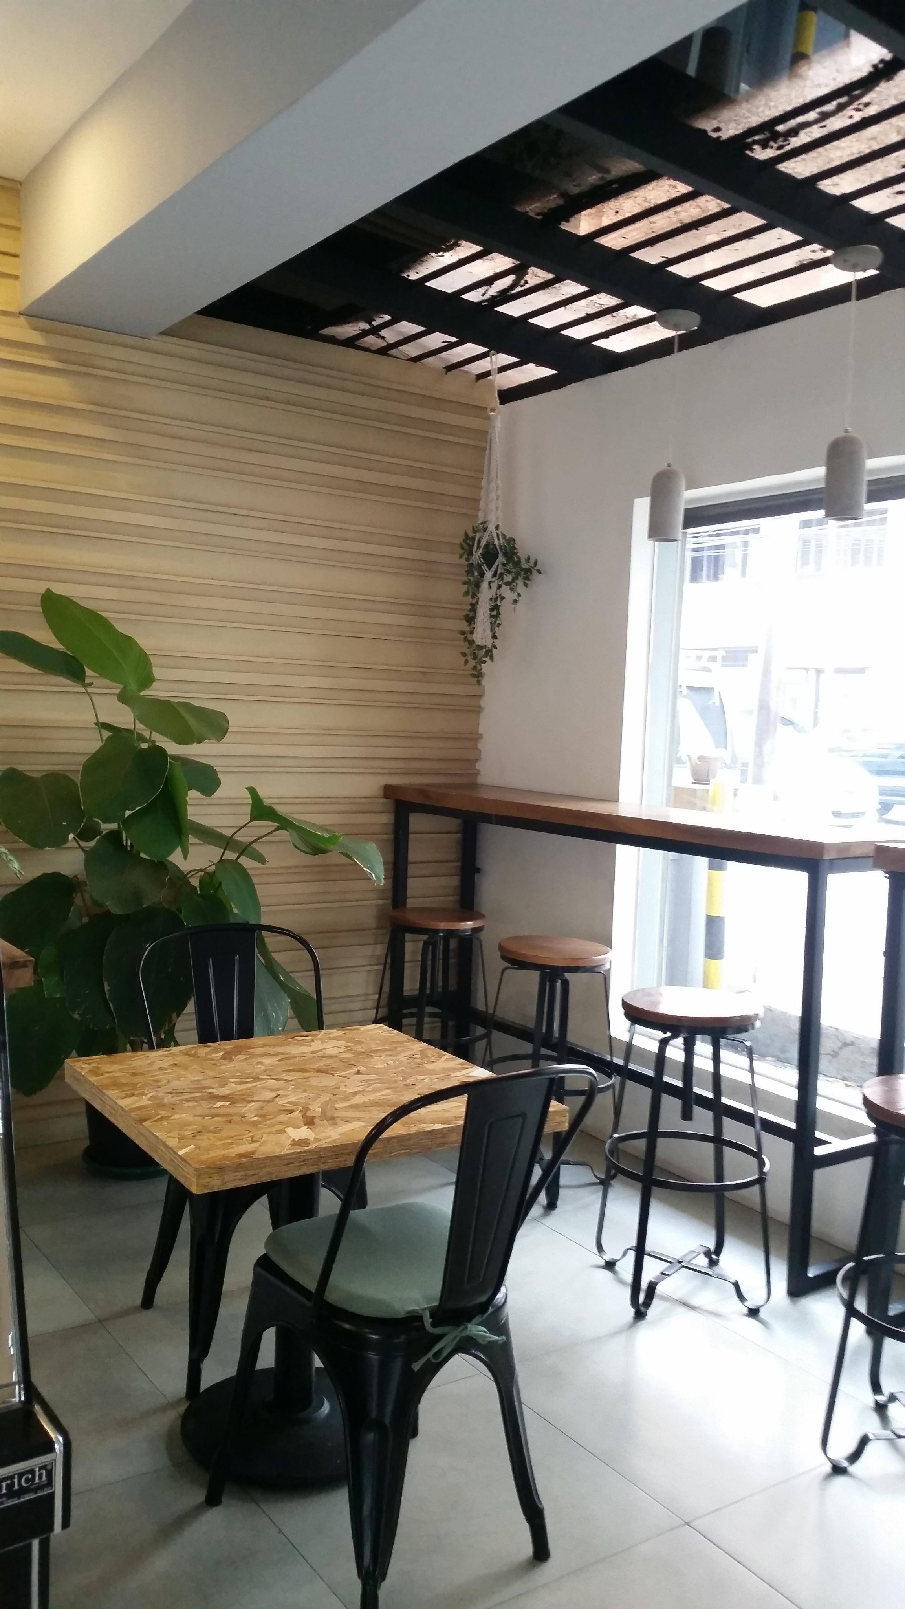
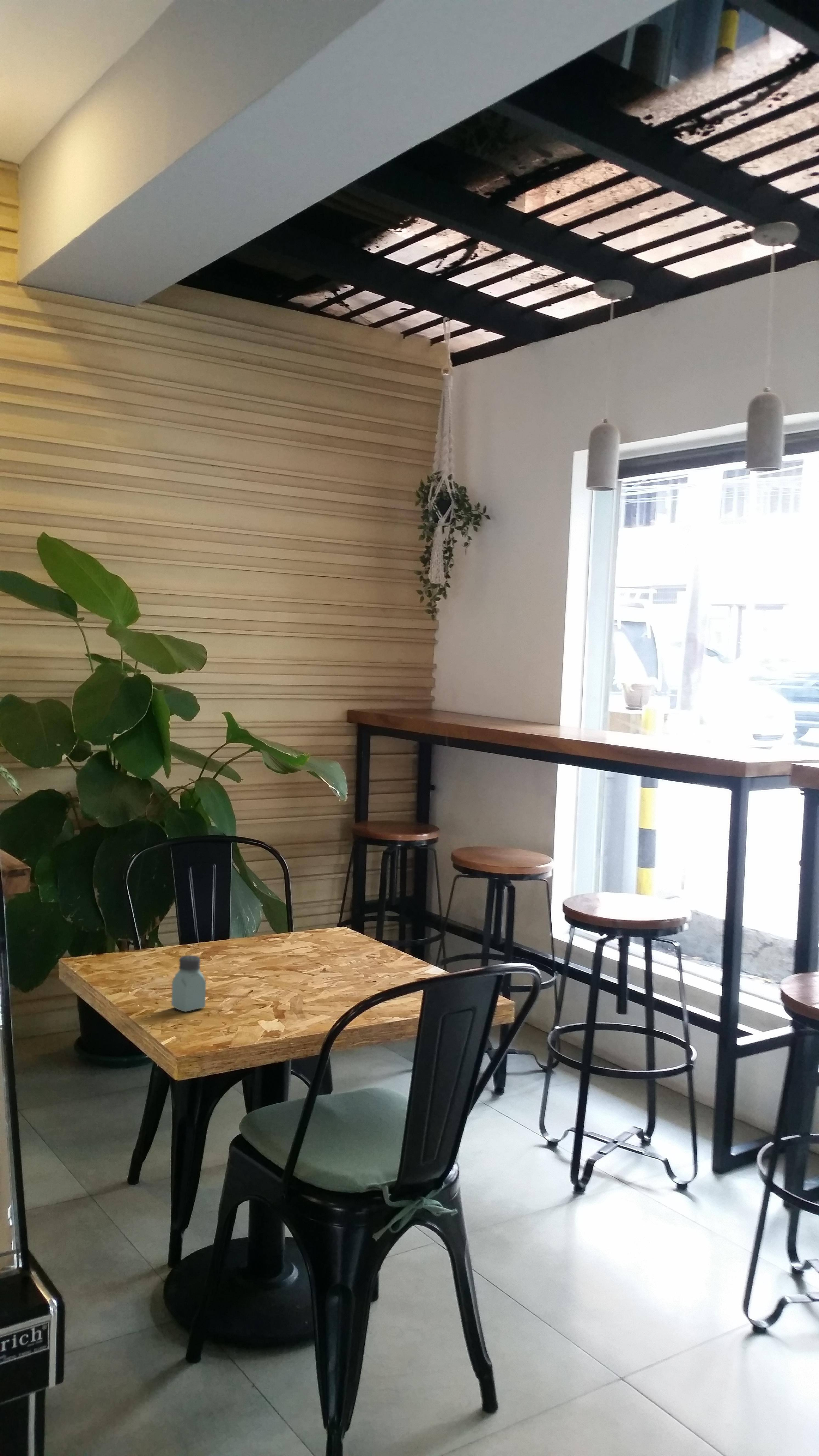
+ saltshaker [171,955,207,1012]
